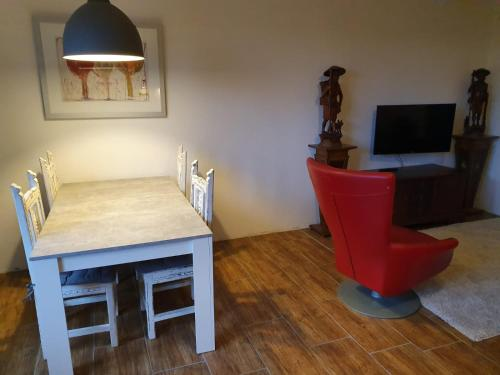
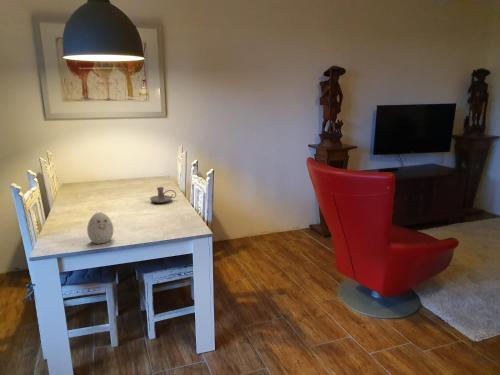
+ decorative egg [86,211,114,245]
+ candle holder [149,186,177,204]
